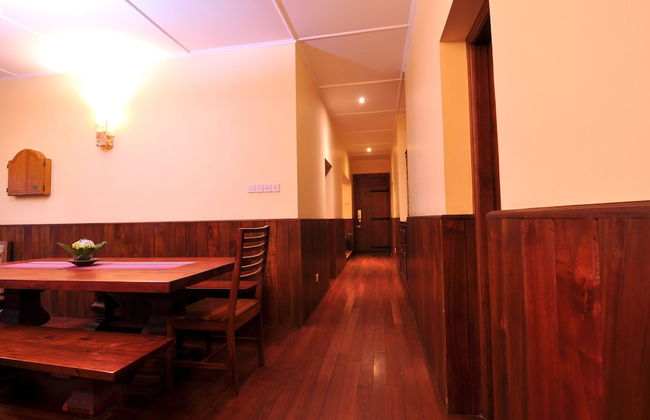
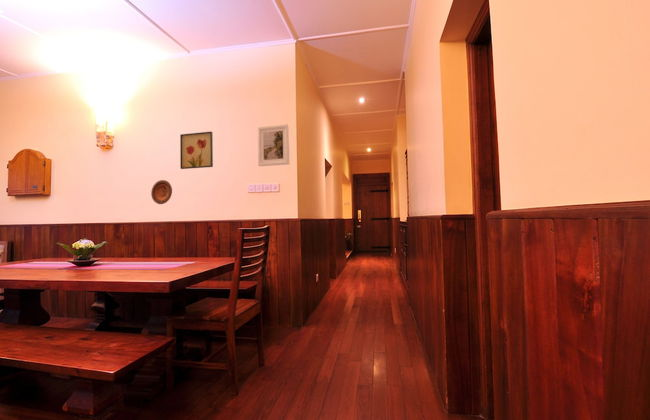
+ wall art [179,131,214,170]
+ decorative plate [150,179,173,205]
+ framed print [257,123,290,167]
